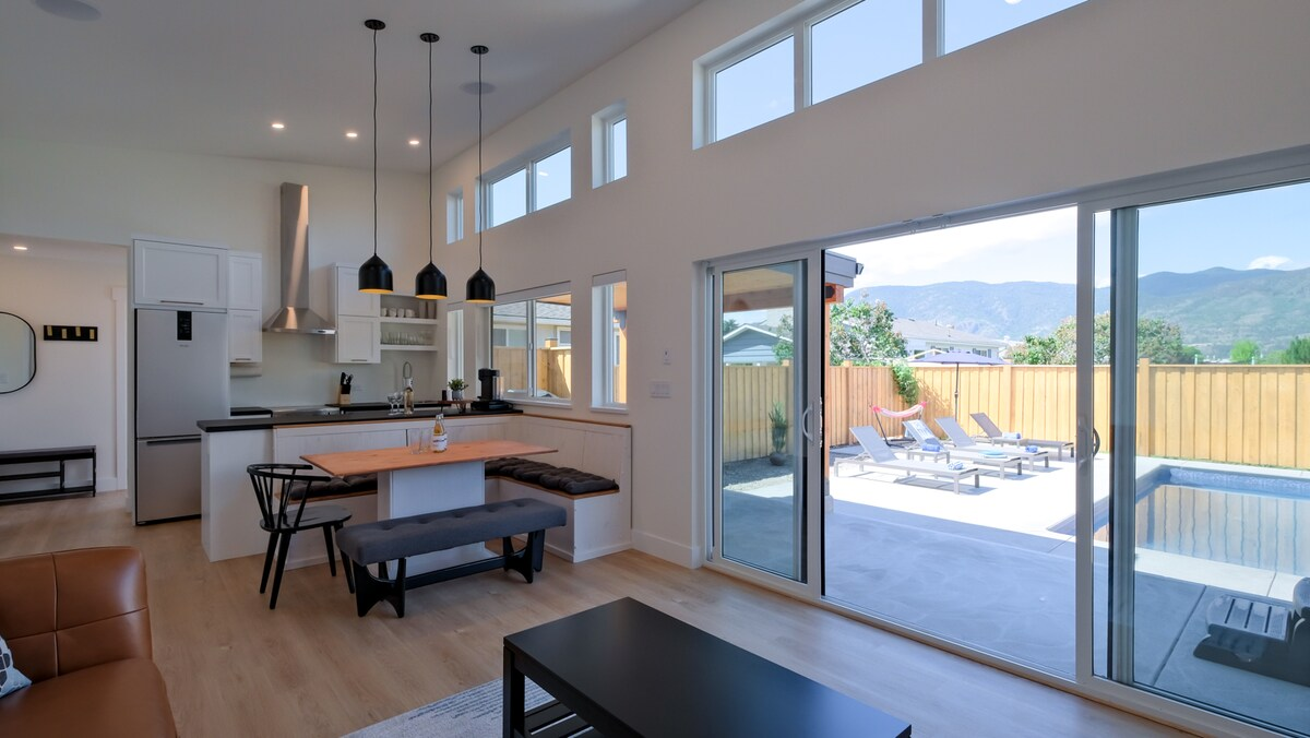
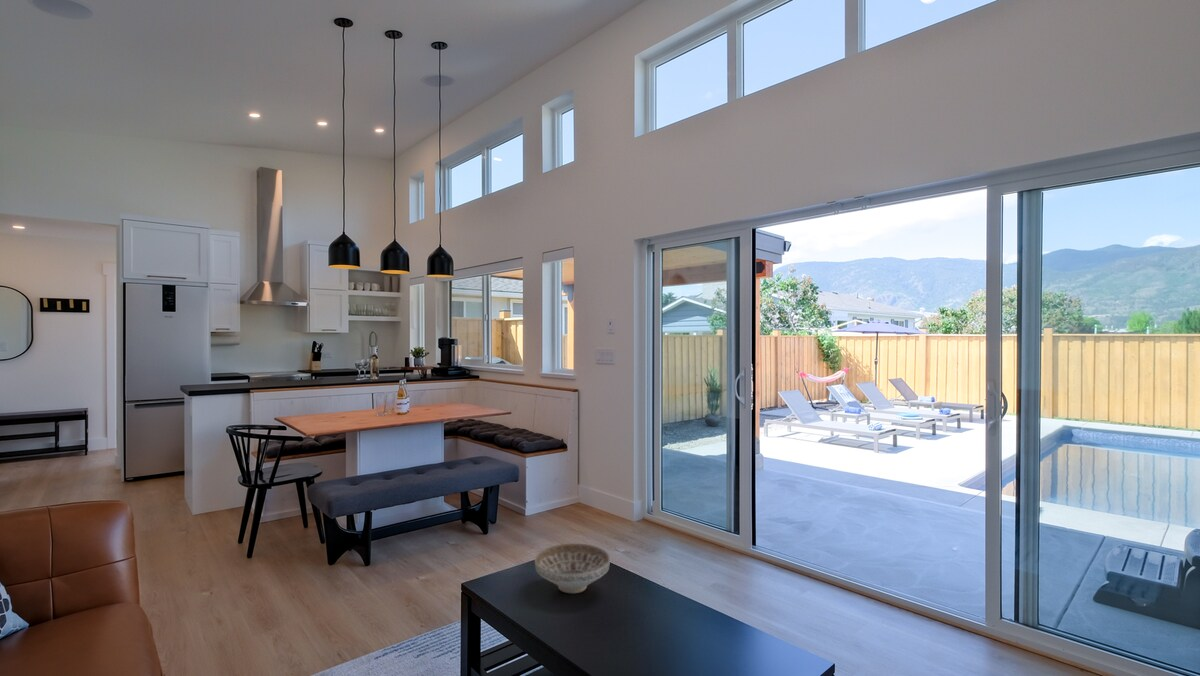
+ decorative bowl [534,543,611,595]
